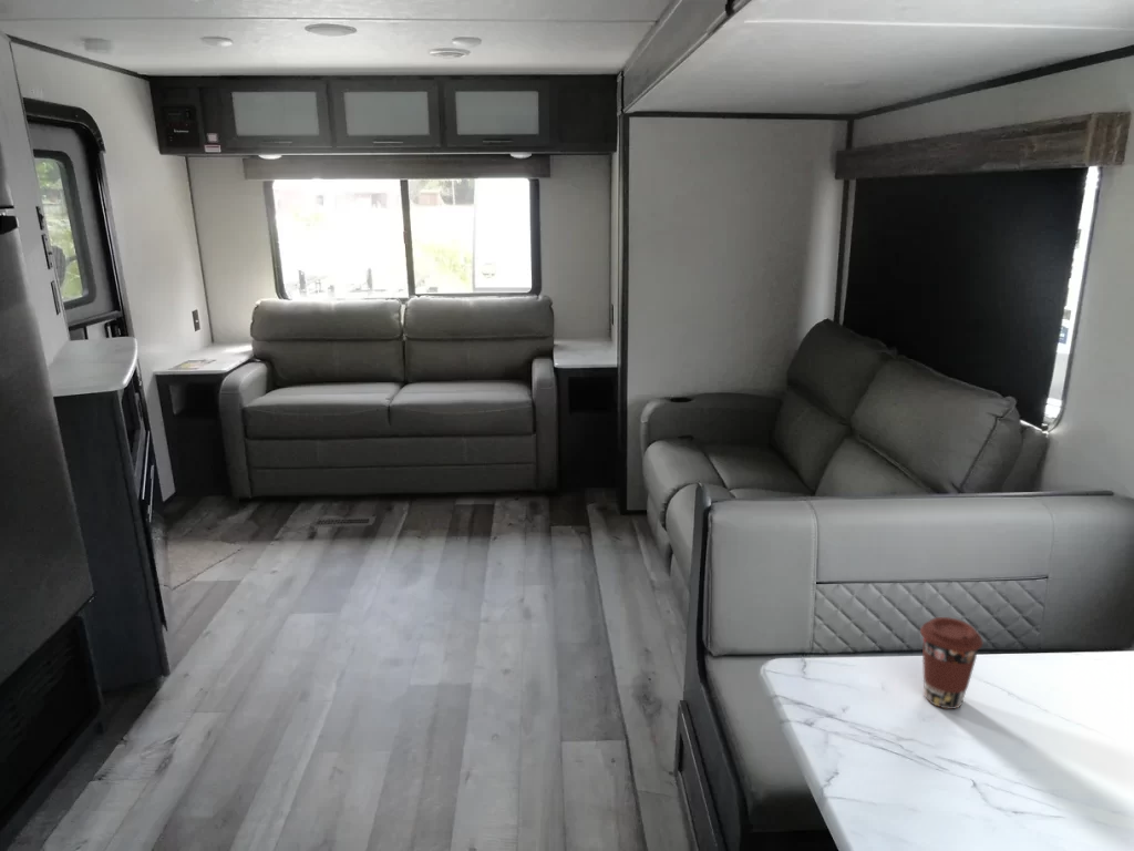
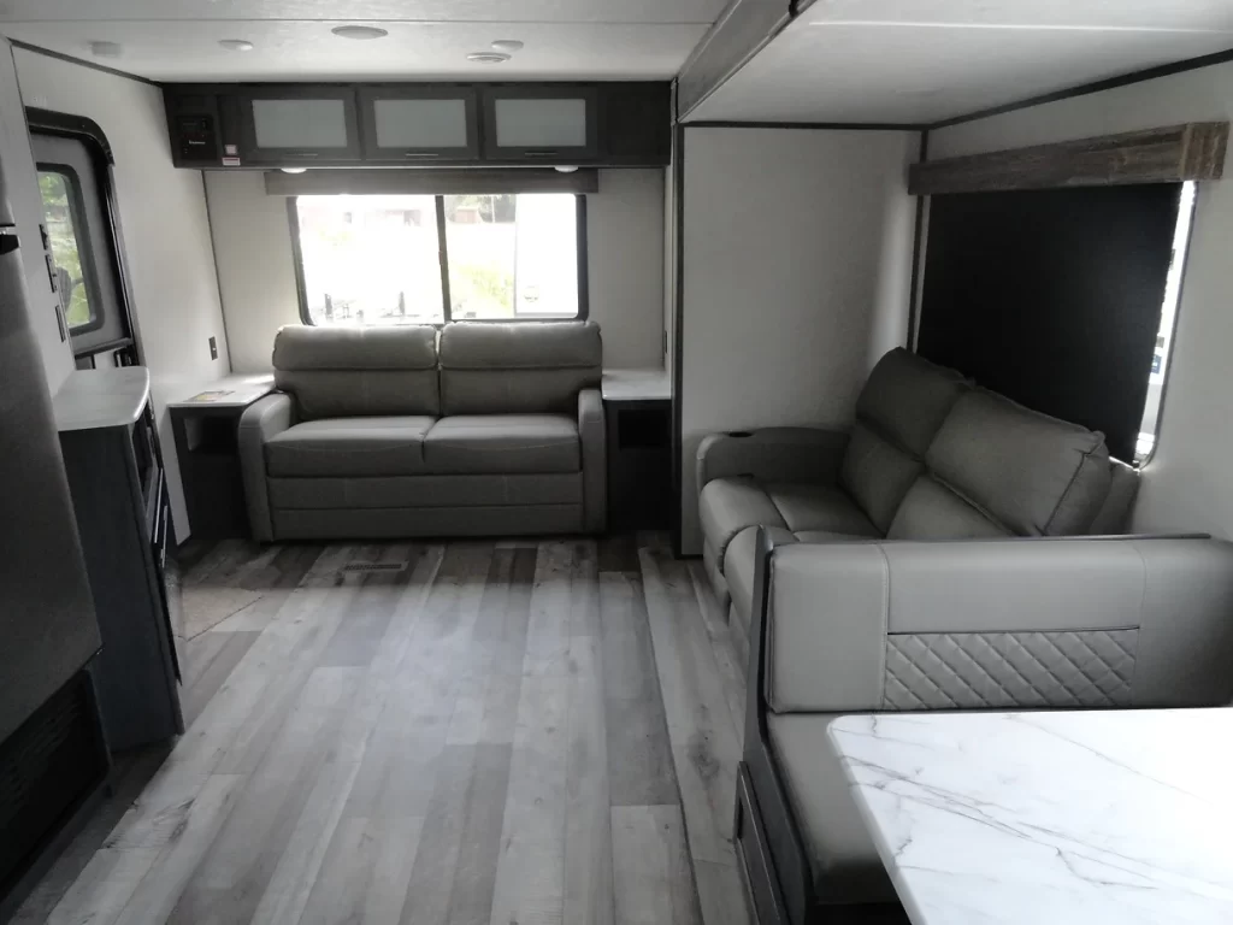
- coffee cup [919,616,983,710]
